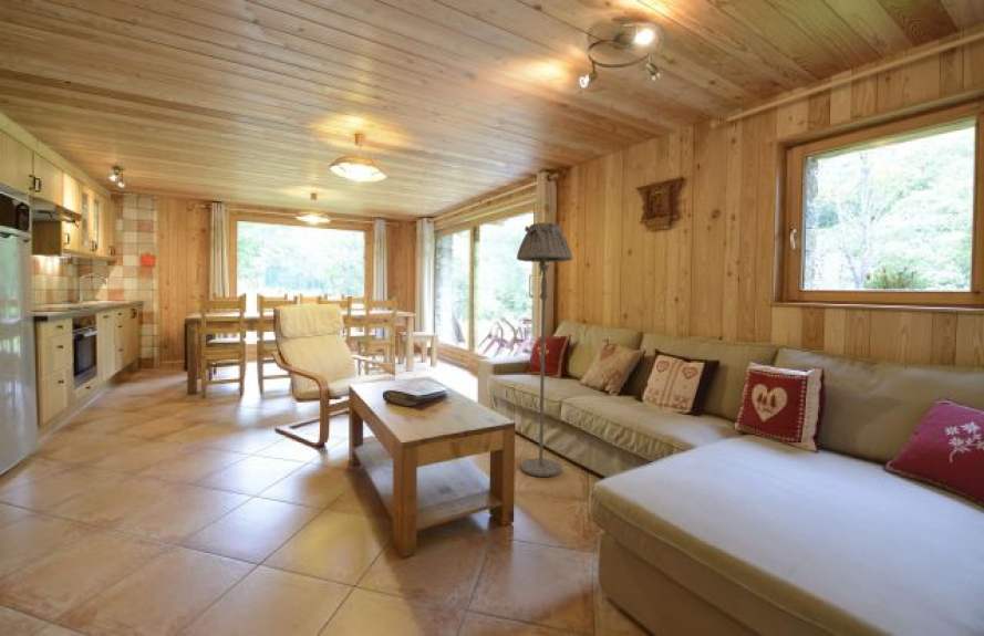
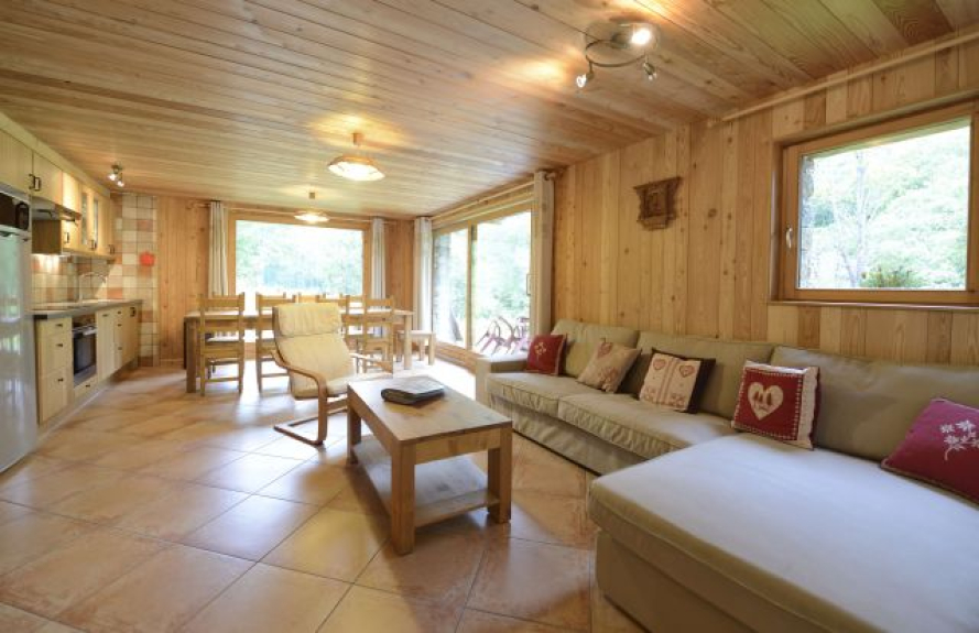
- floor lamp [516,221,573,478]
